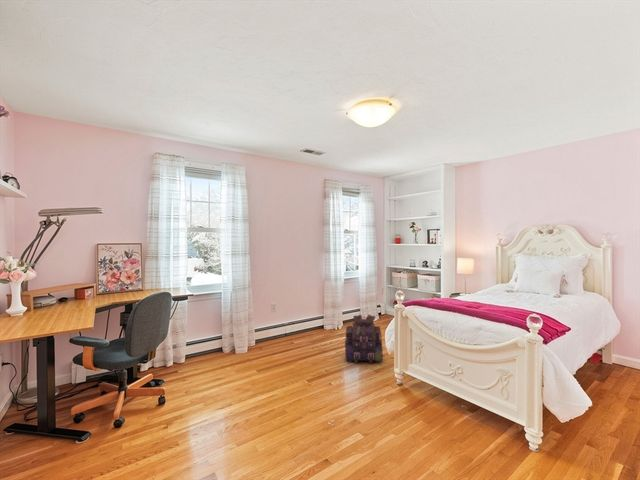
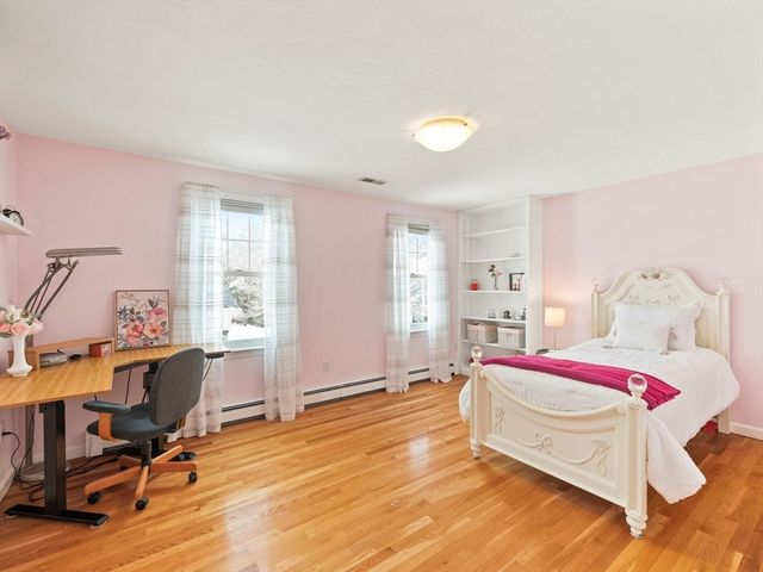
- backpack [344,314,384,364]
